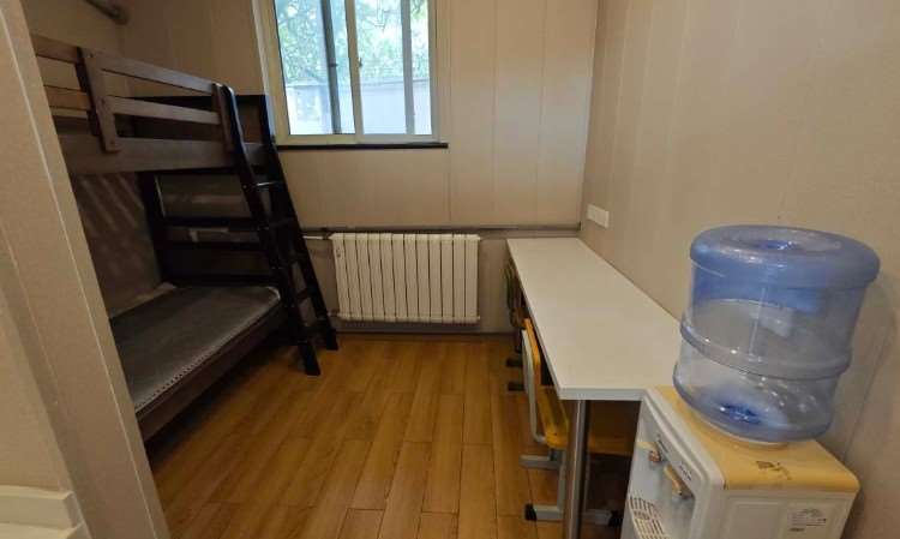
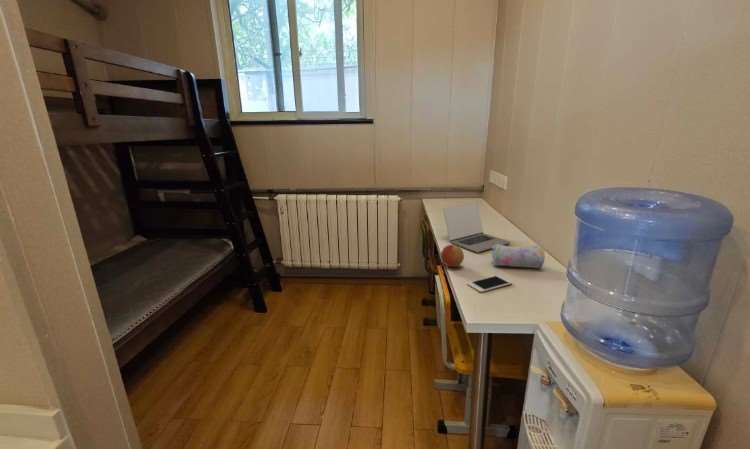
+ laptop [442,202,512,254]
+ cell phone [466,274,513,293]
+ apple [440,244,465,268]
+ pencil case [491,244,546,269]
